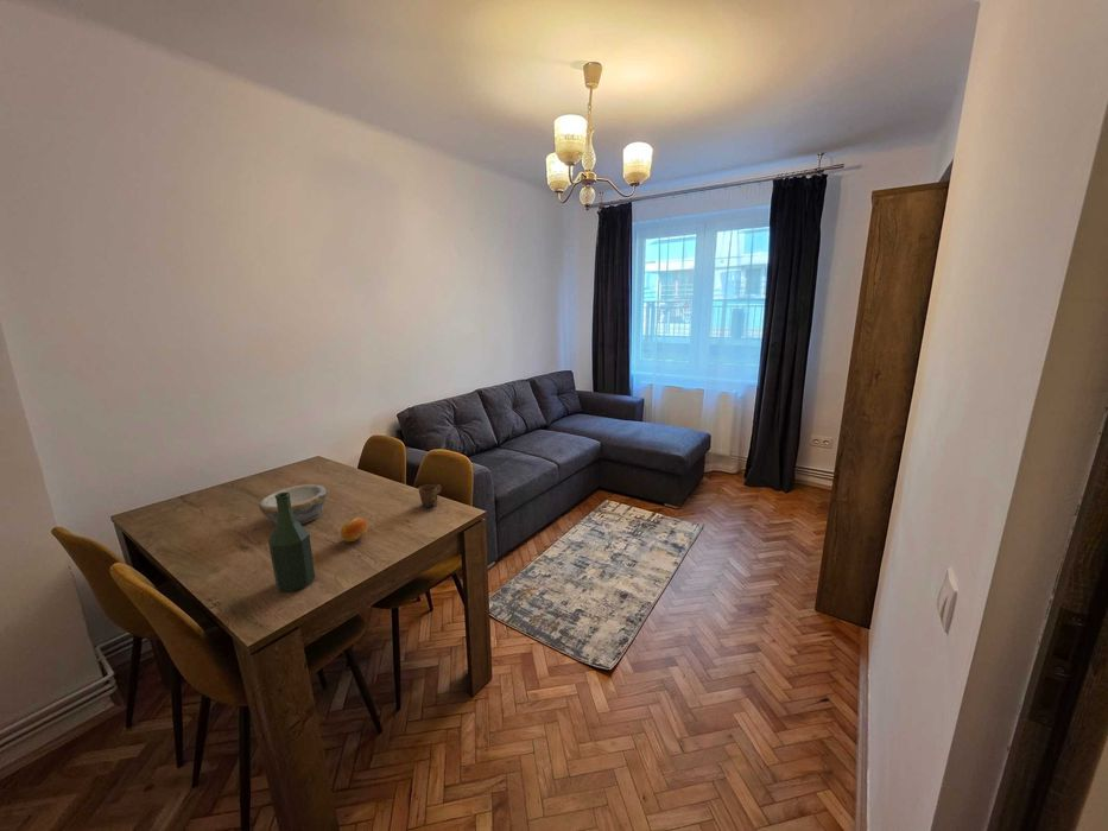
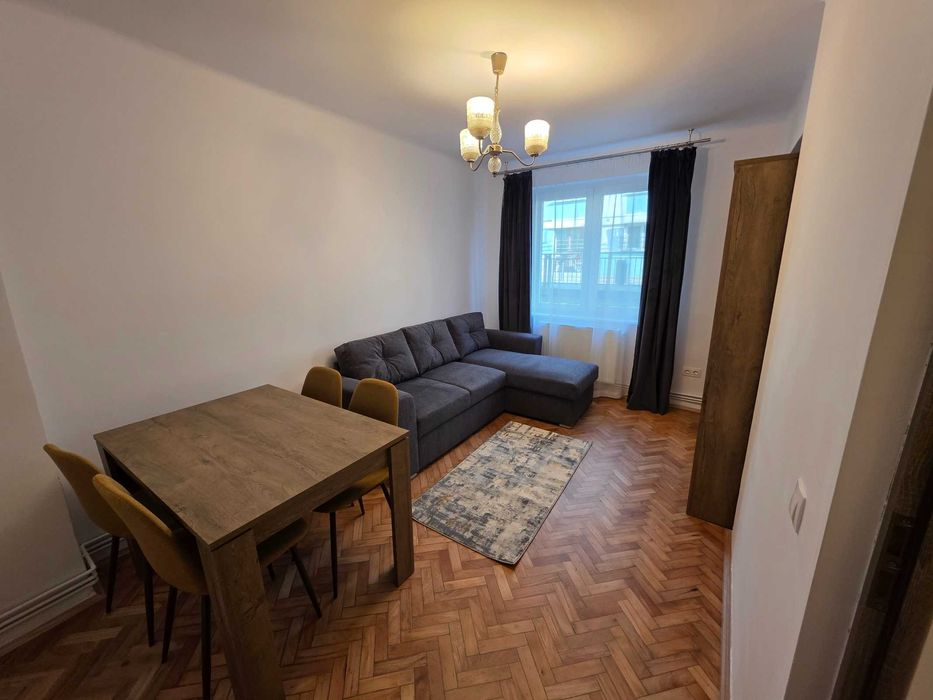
- bottle [267,493,316,592]
- mug [417,483,443,509]
- bowl [258,483,328,526]
- fruit [340,516,369,543]
